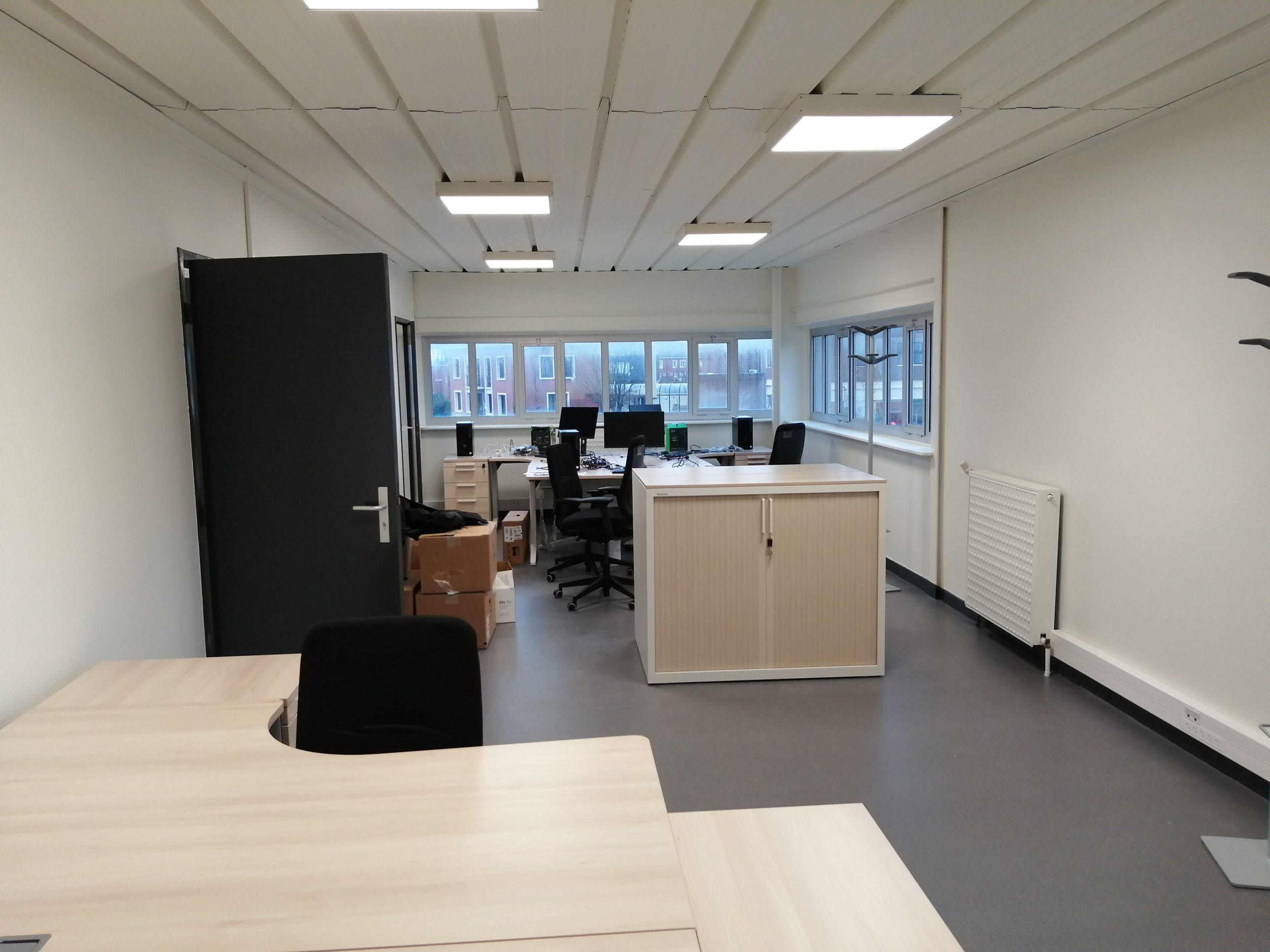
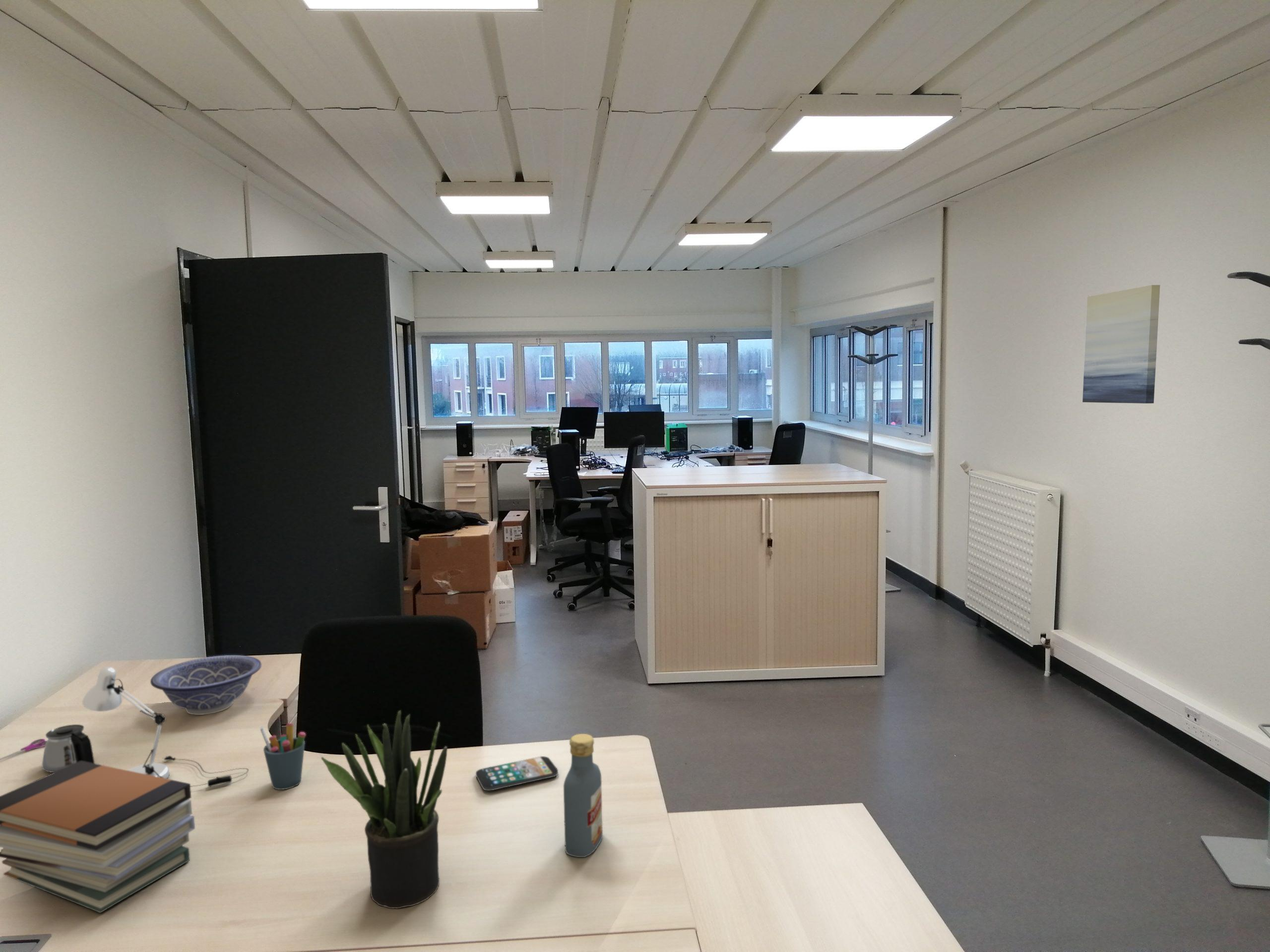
+ book stack [0,761,195,913]
+ potted plant [320,710,448,909]
+ pen holder [259,723,306,790]
+ wall art [1082,285,1160,404]
+ smartphone [475,756,559,791]
+ decorative bowl [150,654,262,715]
+ vodka [563,733,603,858]
+ desk lamp [0,666,249,787]
